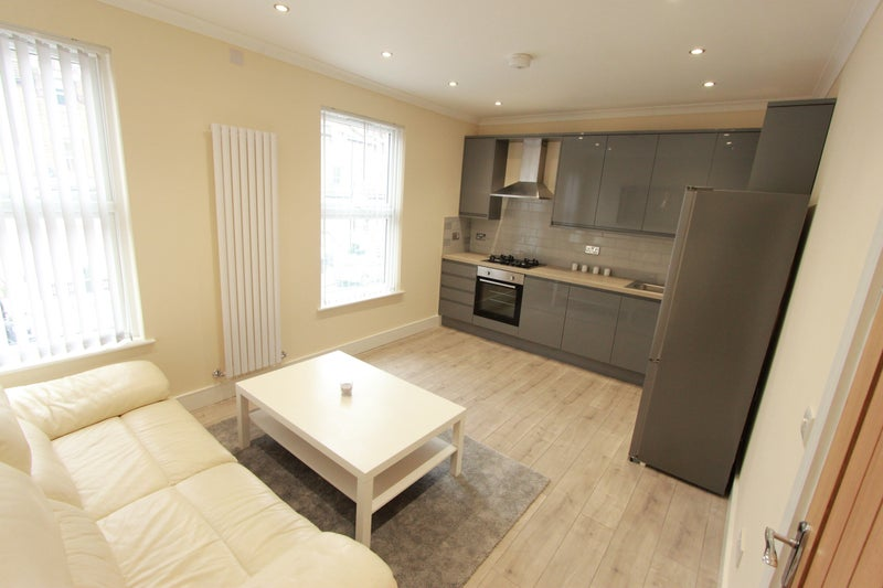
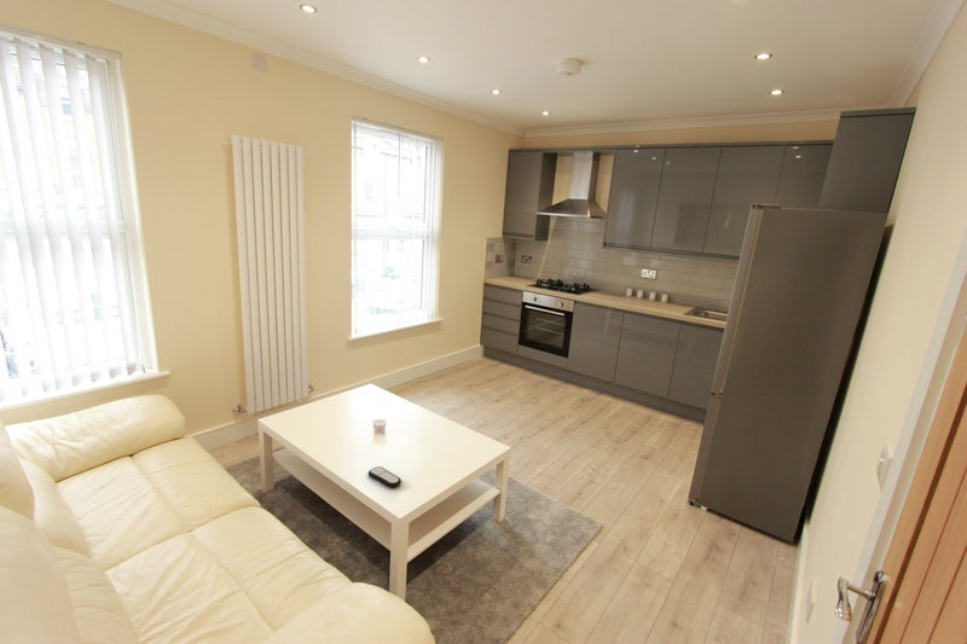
+ remote control [367,465,403,488]
